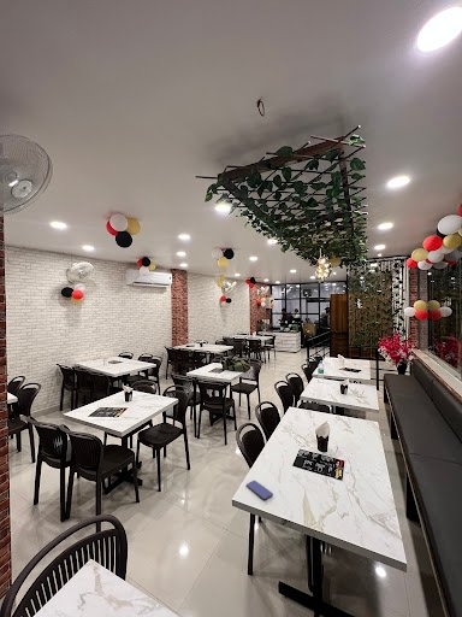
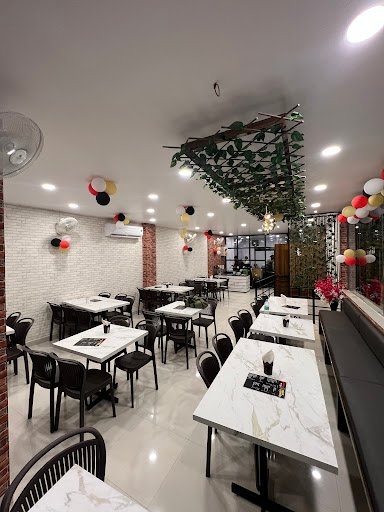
- smartphone [245,480,274,501]
